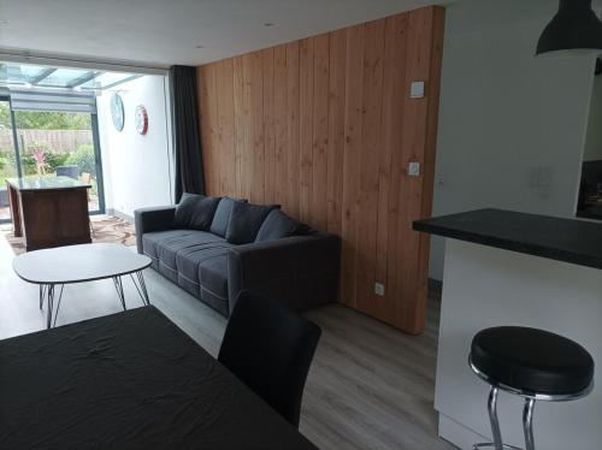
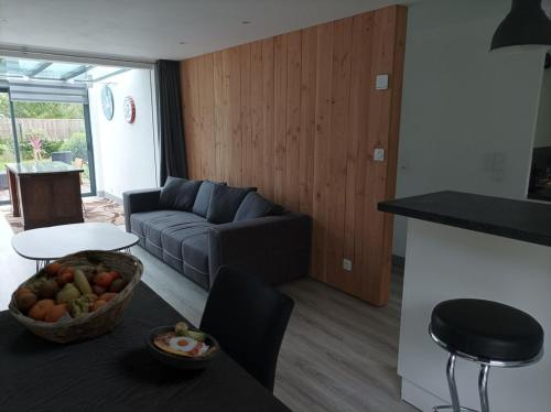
+ fruit basket [7,249,145,345]
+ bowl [144,322,222,370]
